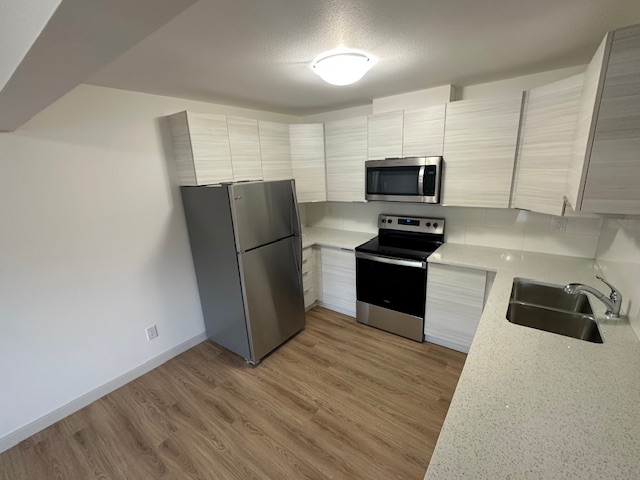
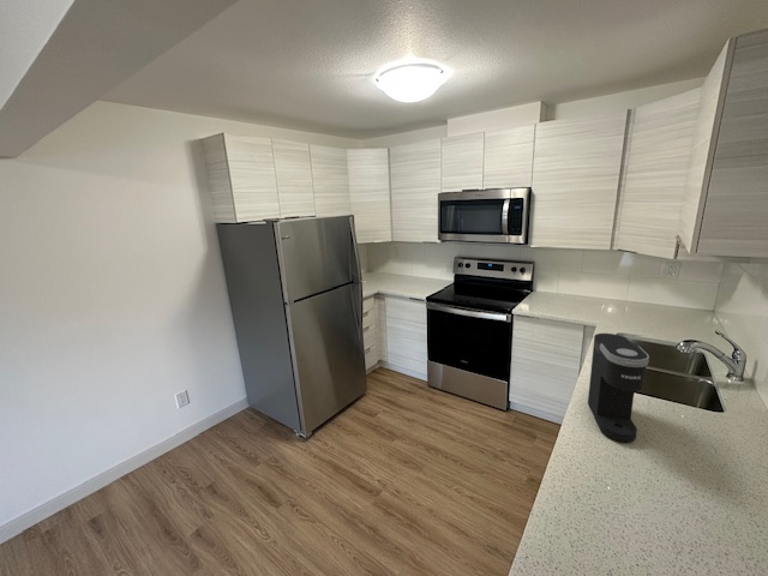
+ coffee maker [587,332,650,443]
